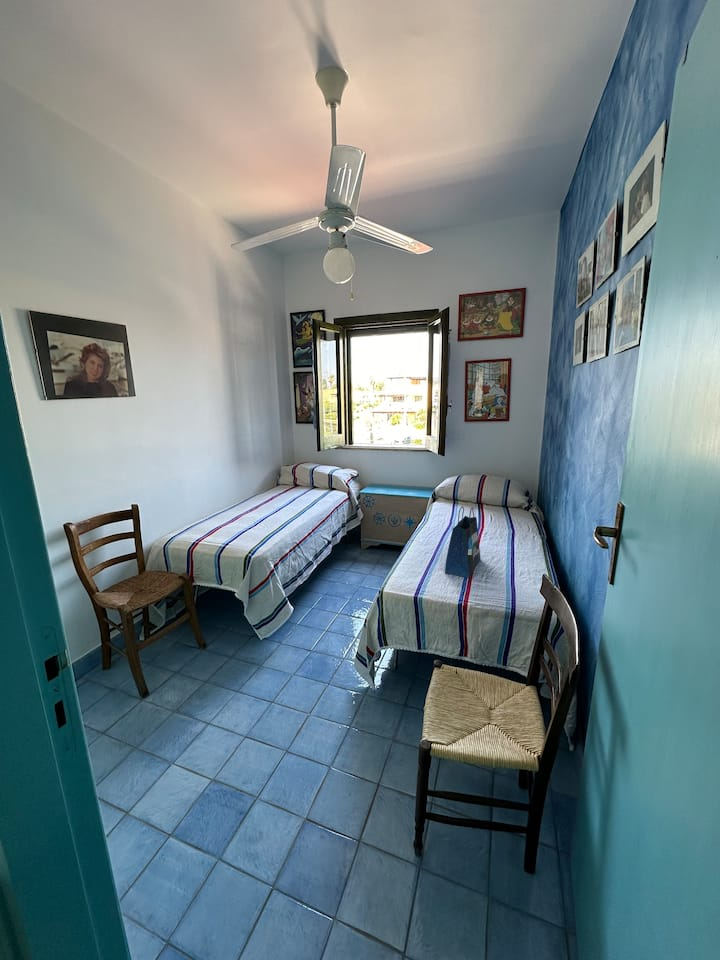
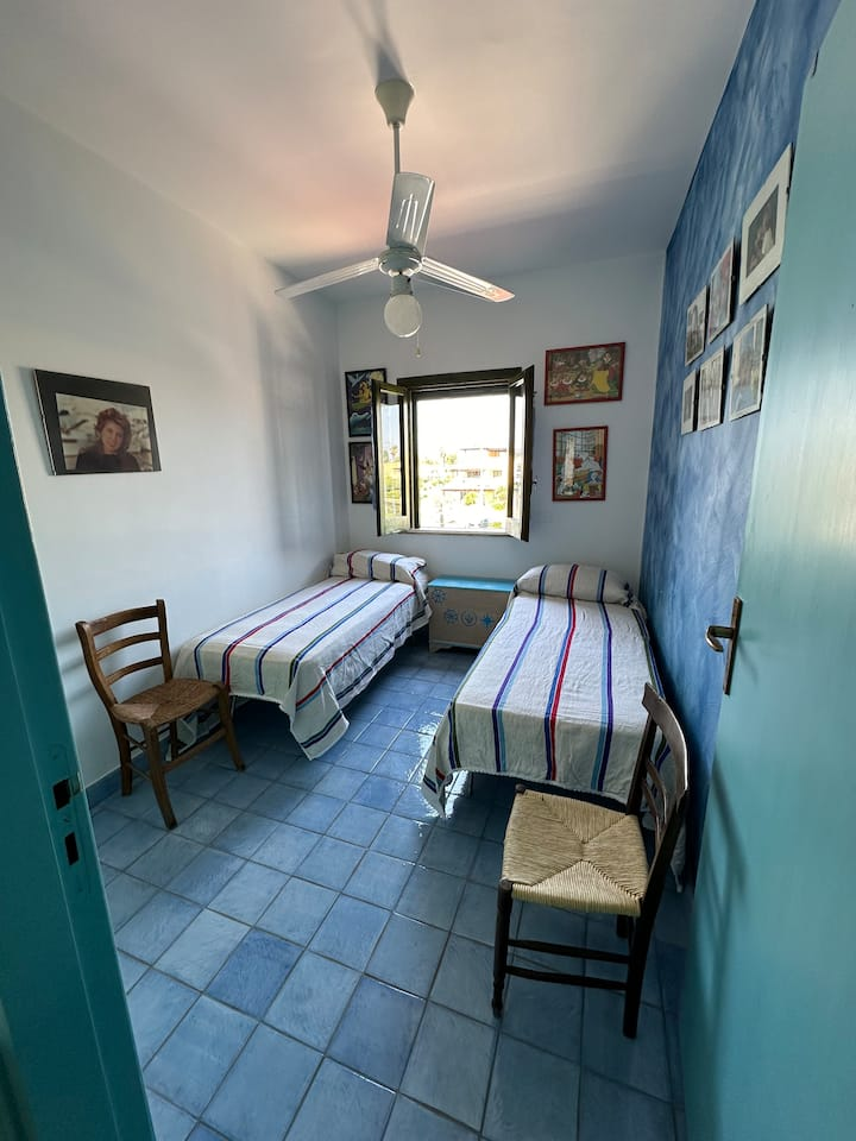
- tote bag [444,505,482,579]
